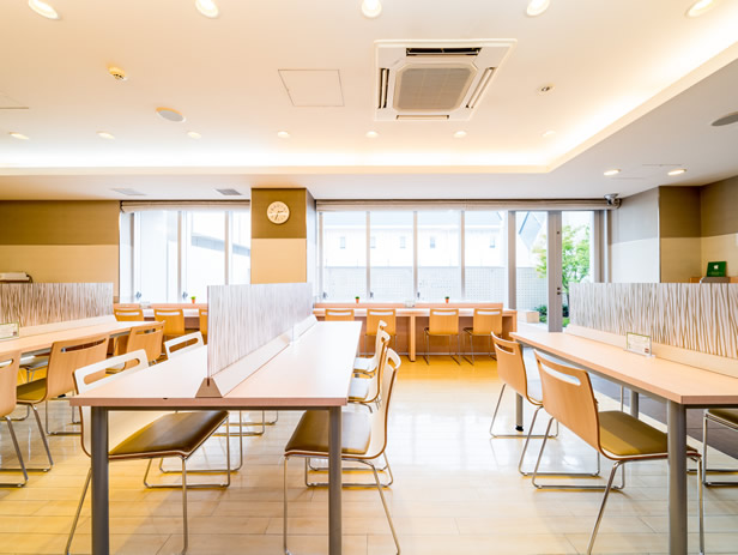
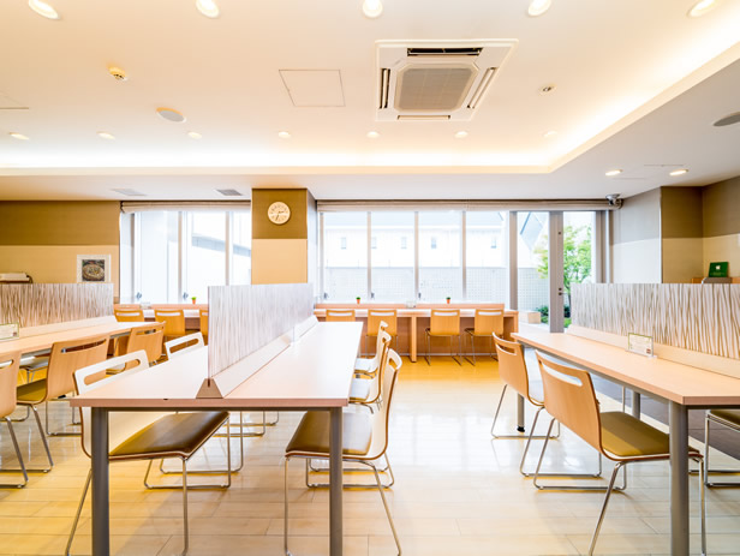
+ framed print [76,253,112,285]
